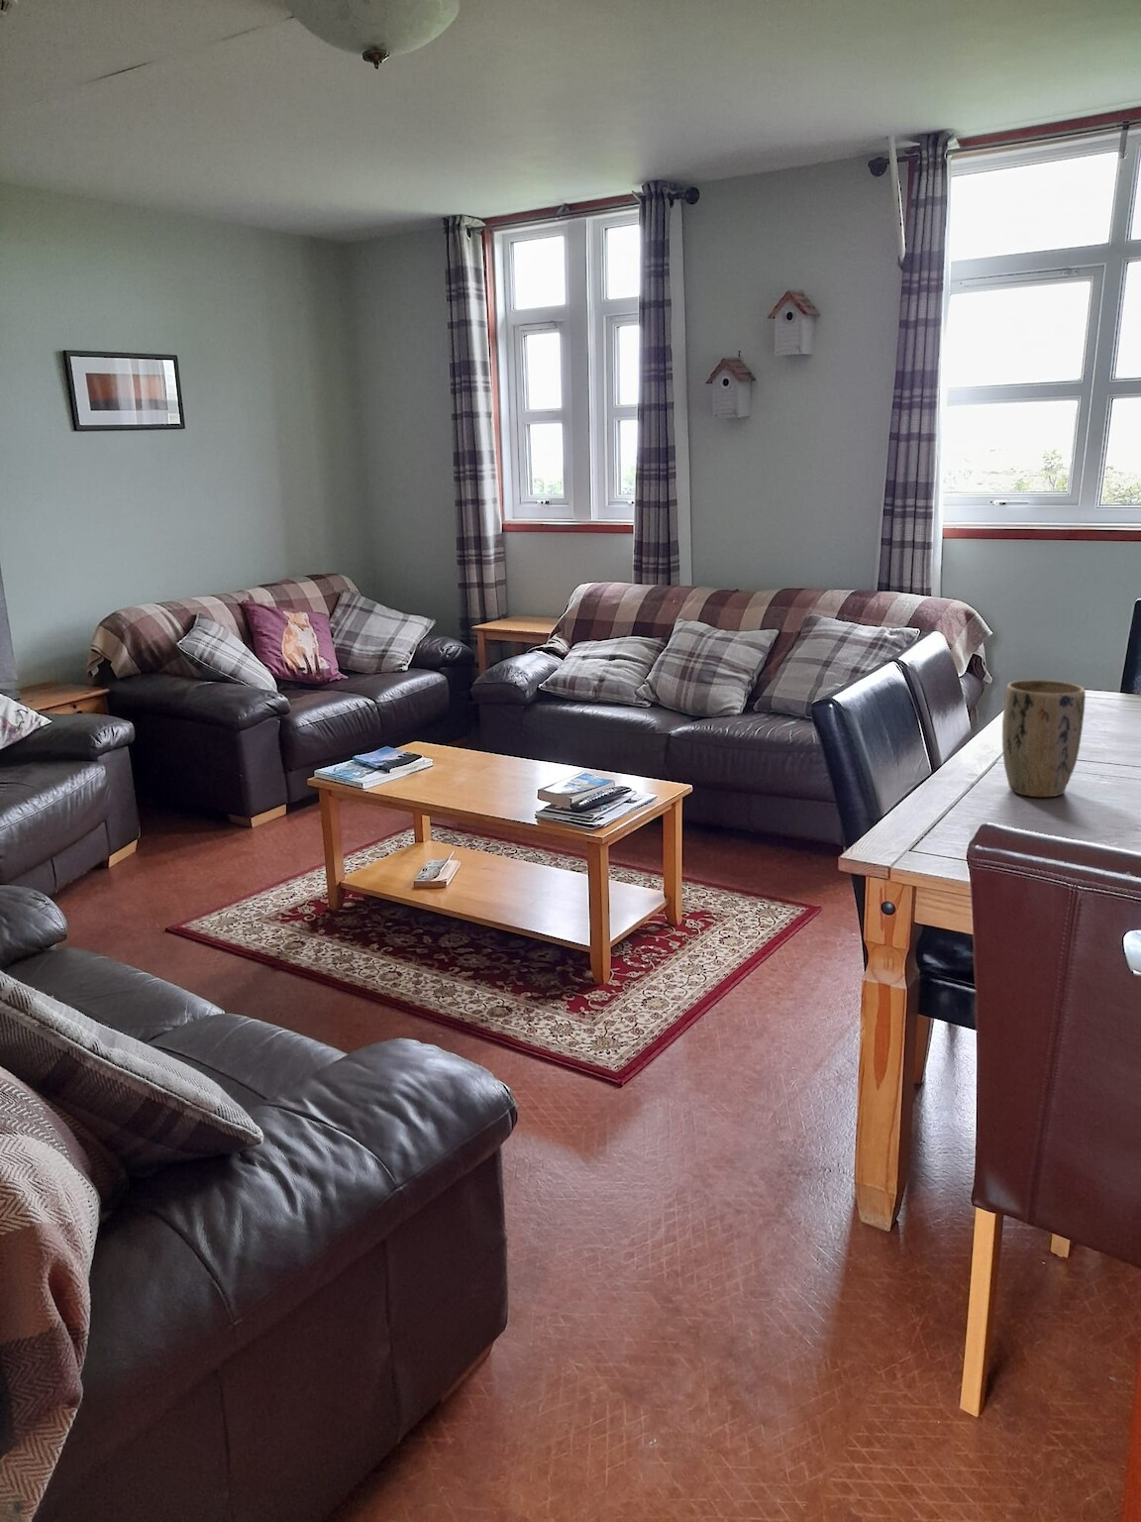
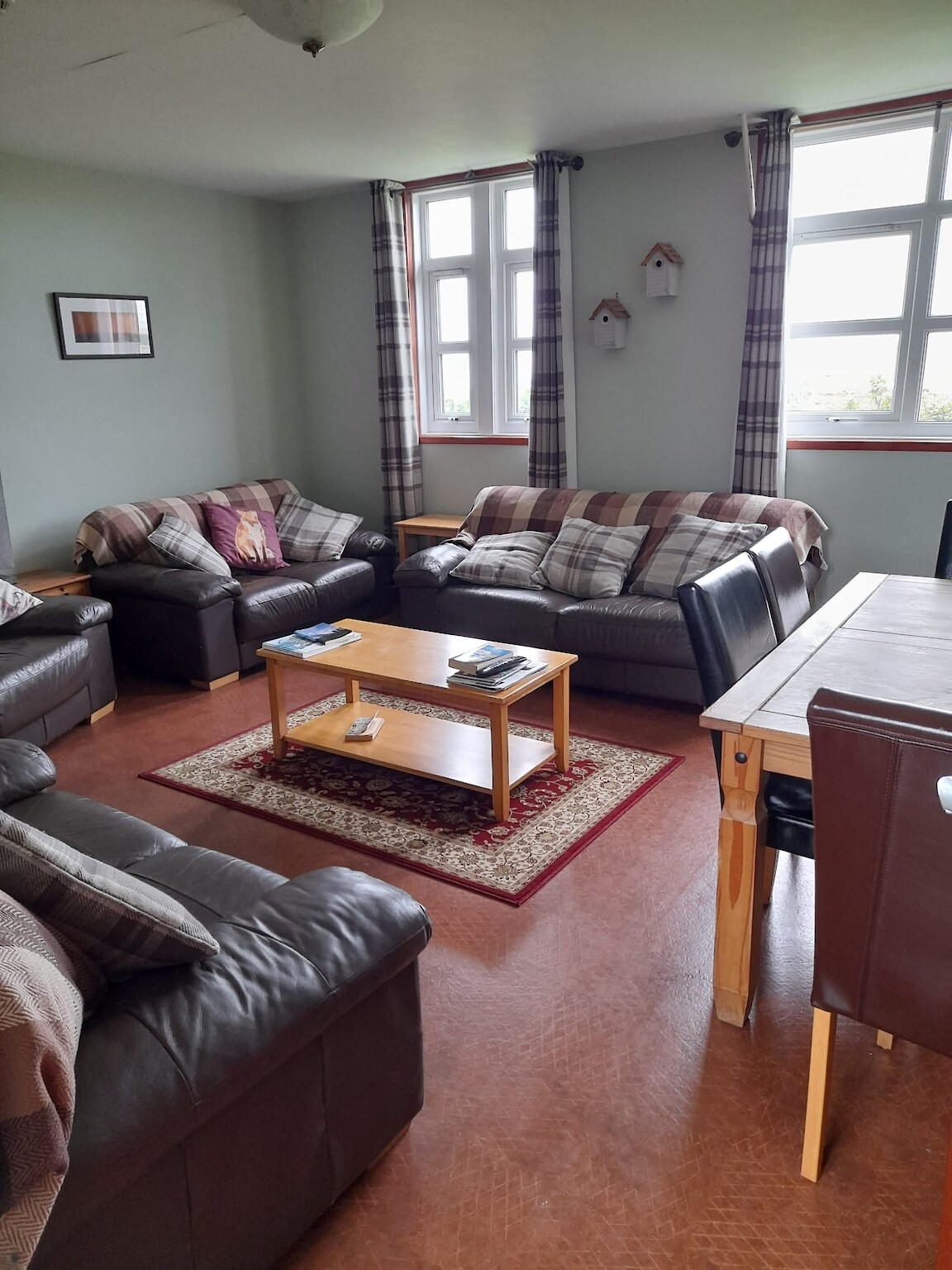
- plant pot [1001,678,1087,798]
